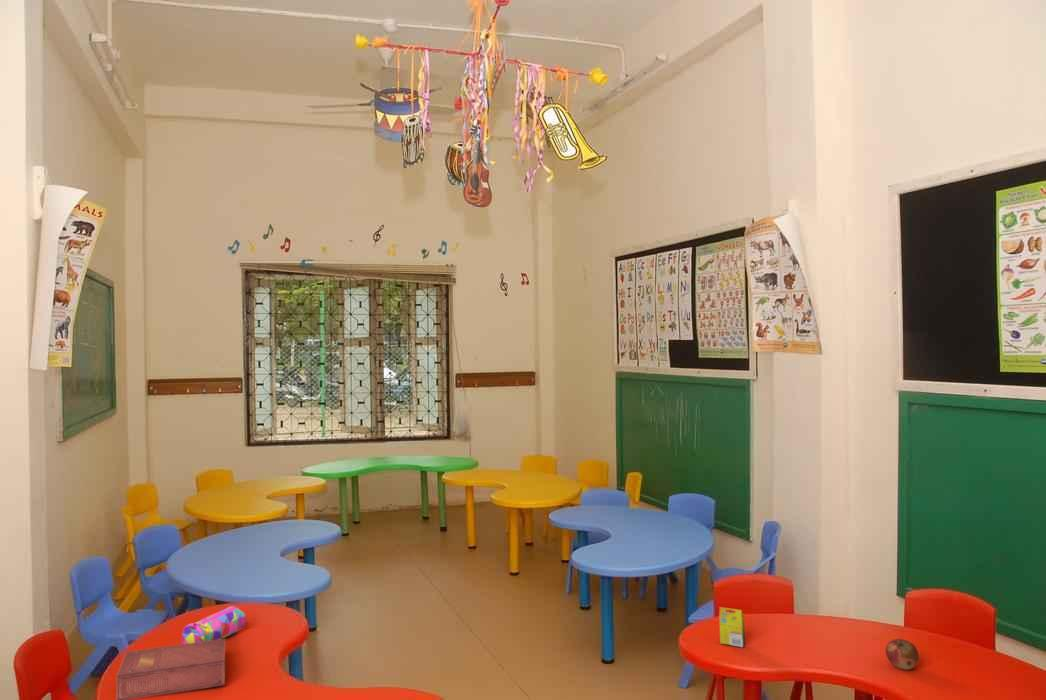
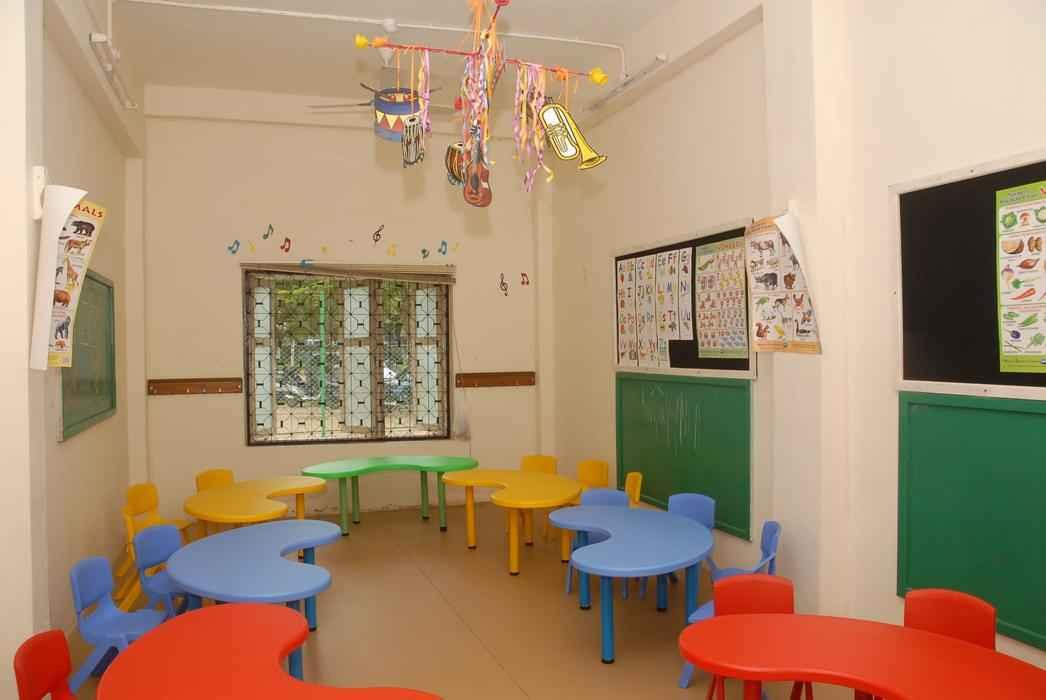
- book [115,638,227,700]
- fruit [885,638,920,671]
- pencil case [181,605,247,644]
- crayon box [718,606,746,648]
